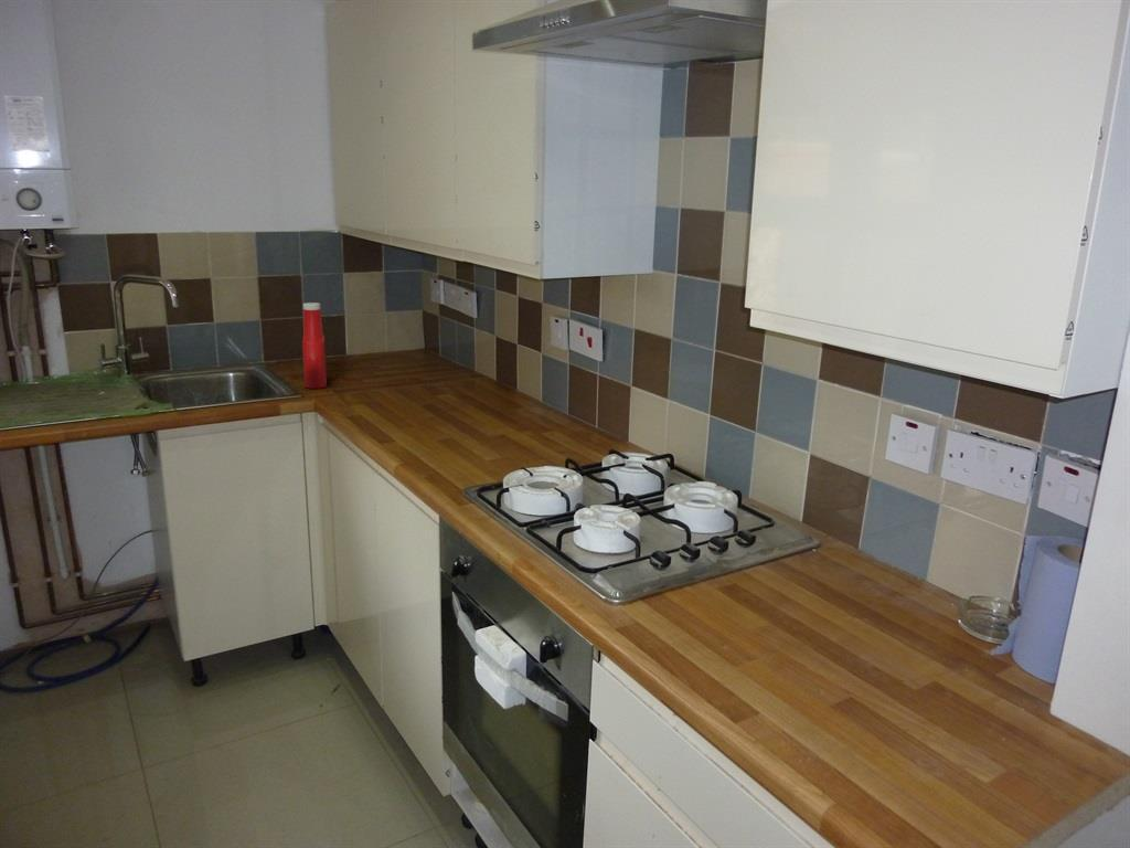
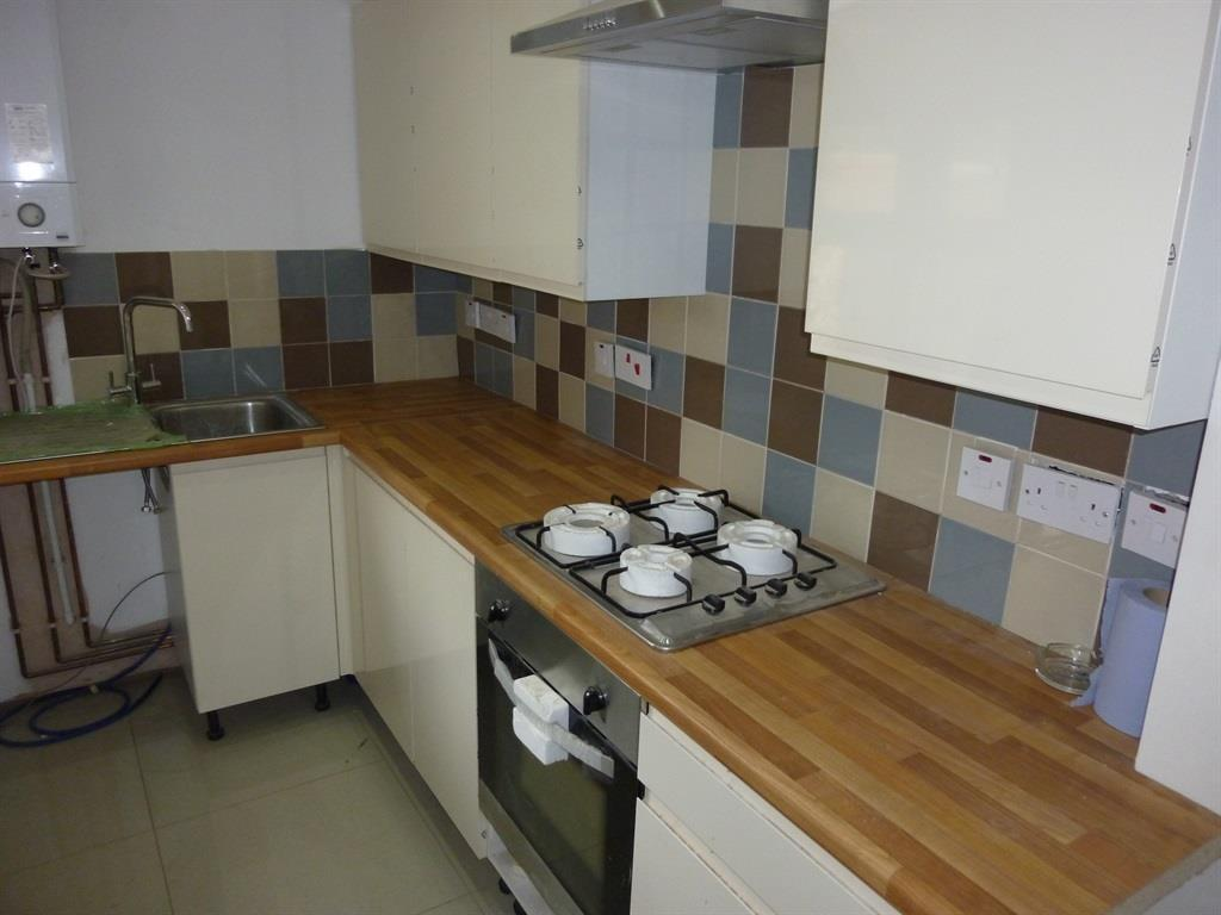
- soap bottle [301,301,328,390]
